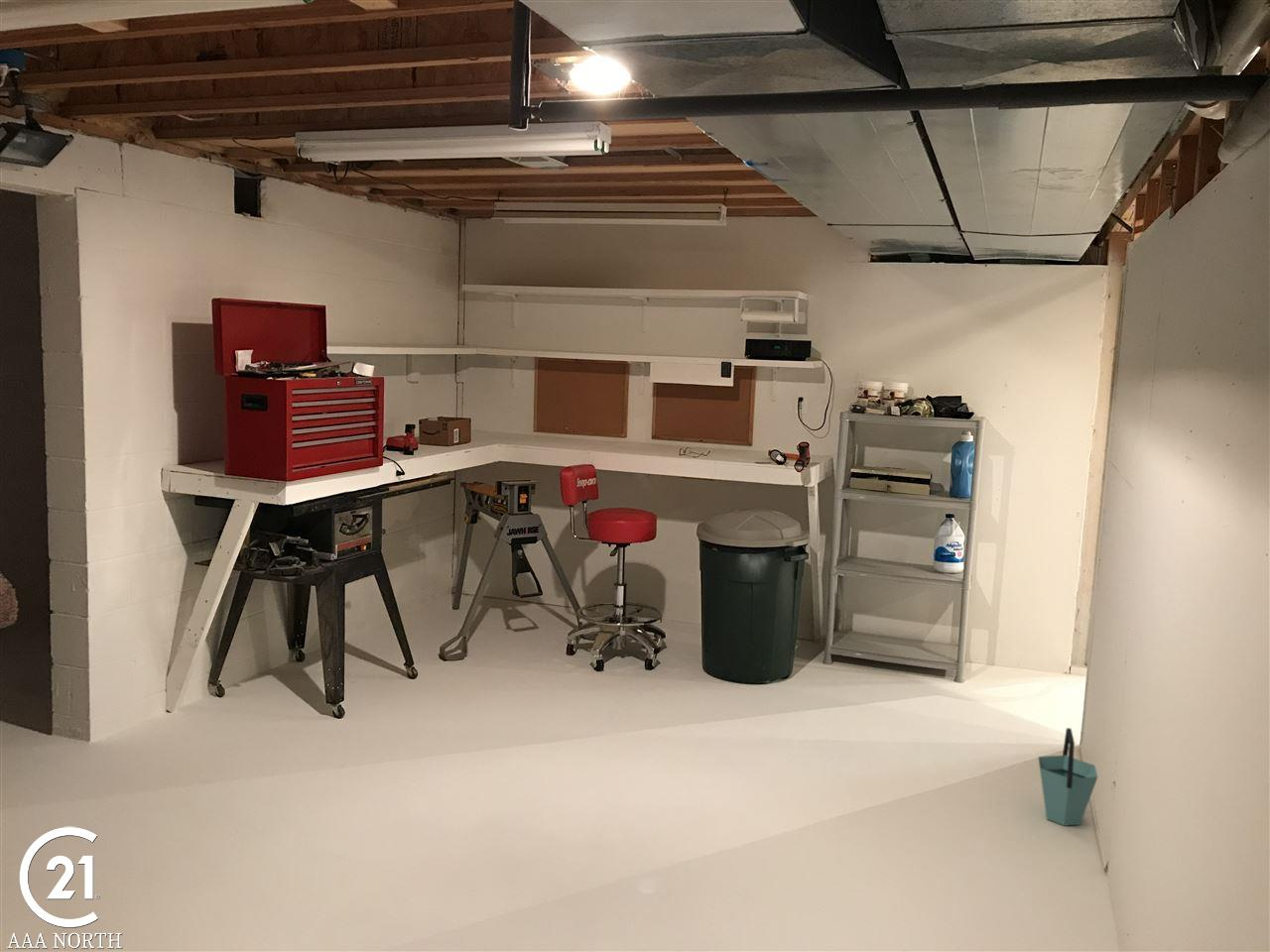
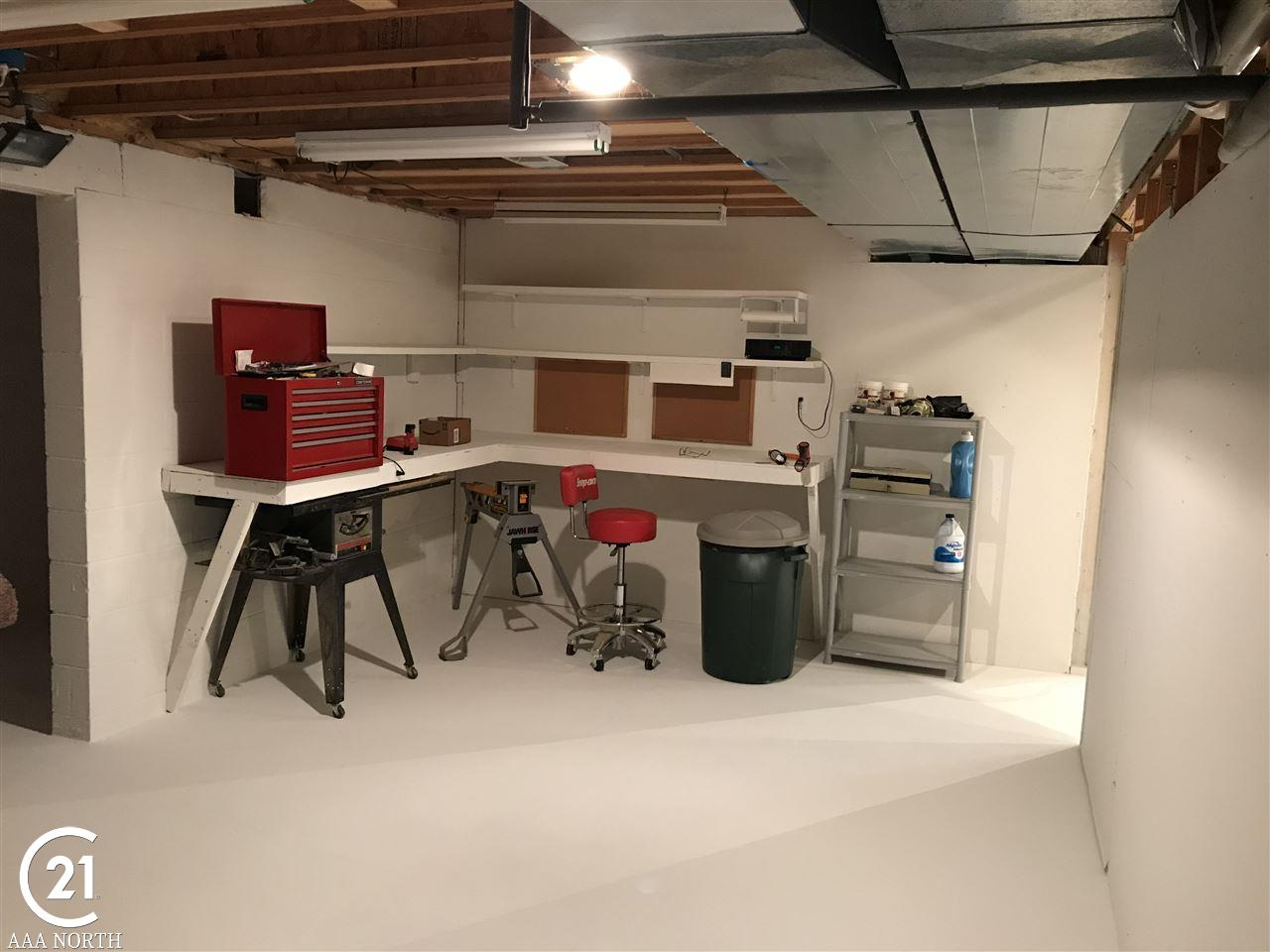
- bucket [1038,727,1098,827]
